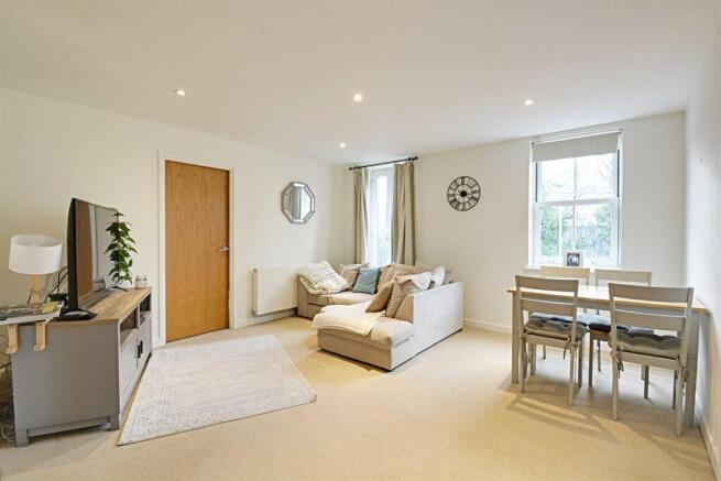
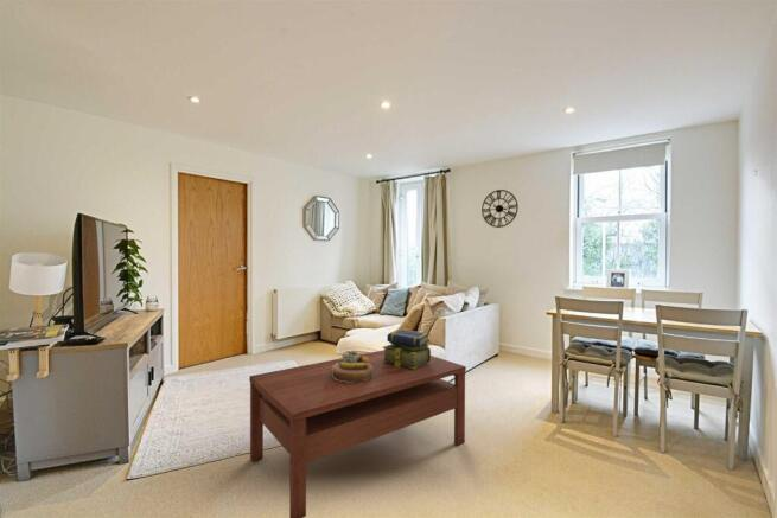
+ decorative bowl [332,350,372,383]
+ stack of books [382,327,432,369]
+ coffee table [248,348,467,518]
